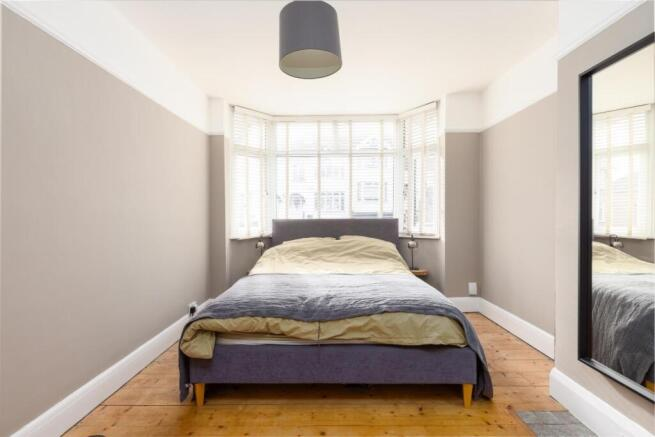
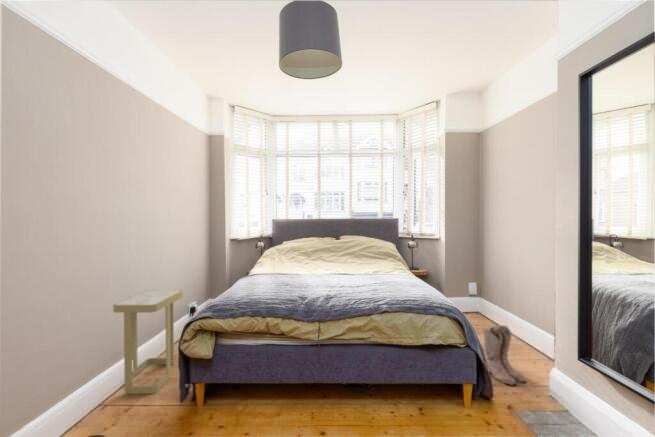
+ side table [112,289,184,395]
+ boots [482,324,527,385]
